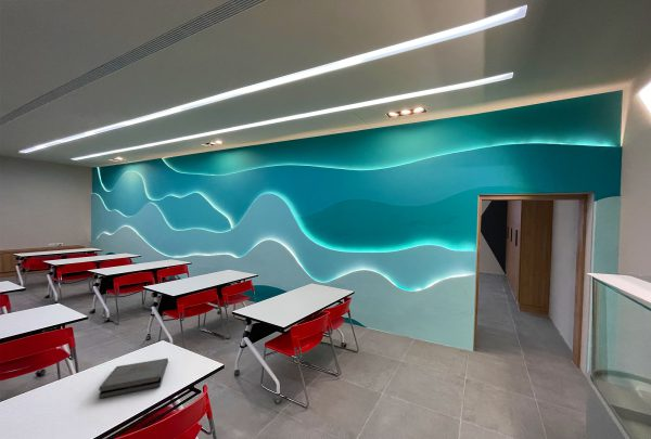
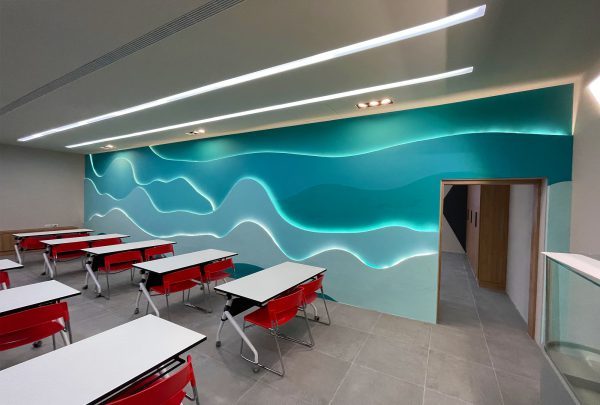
- pizza box [98,357,169,400]
